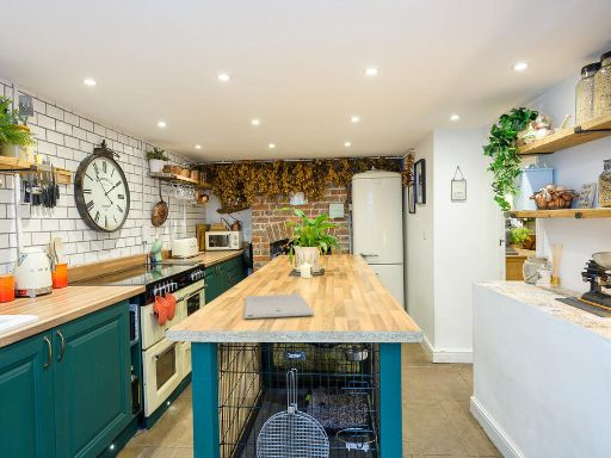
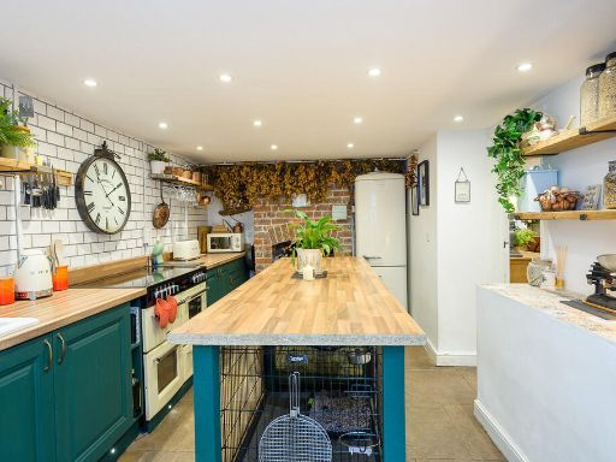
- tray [243,293,315,320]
